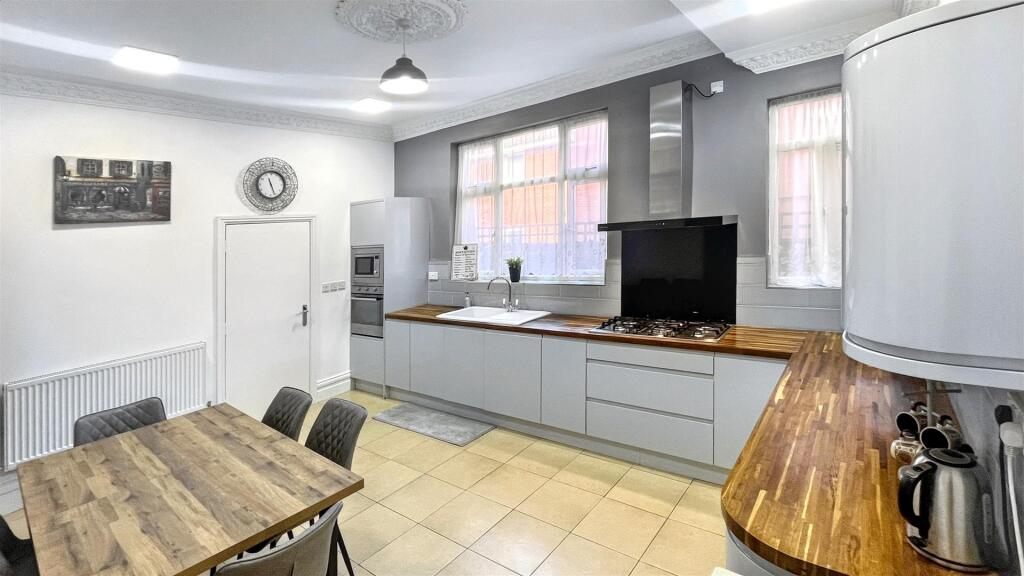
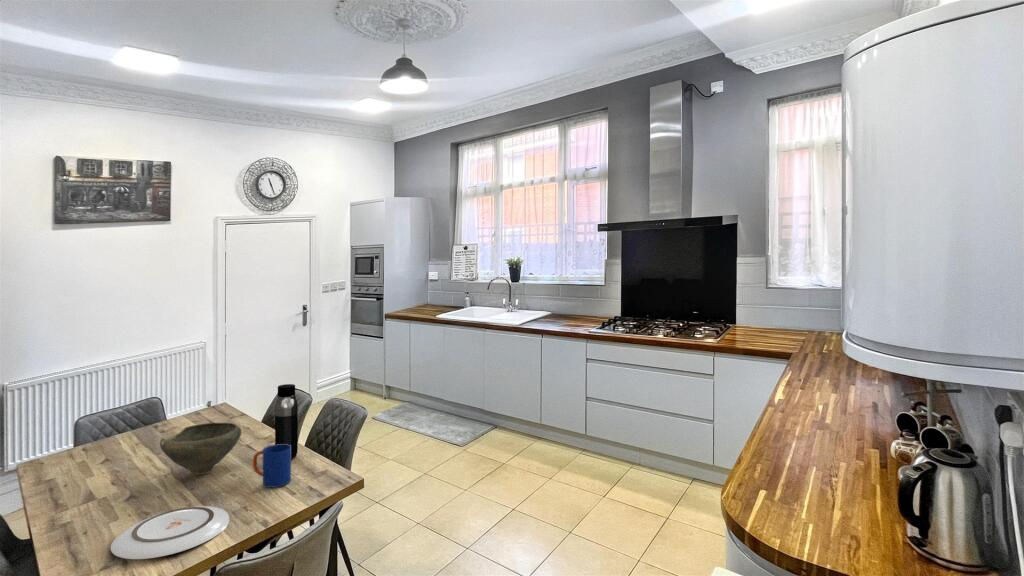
+ mug [252,444,292,489]
+ plate [110,505,230,560]
+ water bottle [274,383,299,460]
+ bowl [159,422,242,476]
